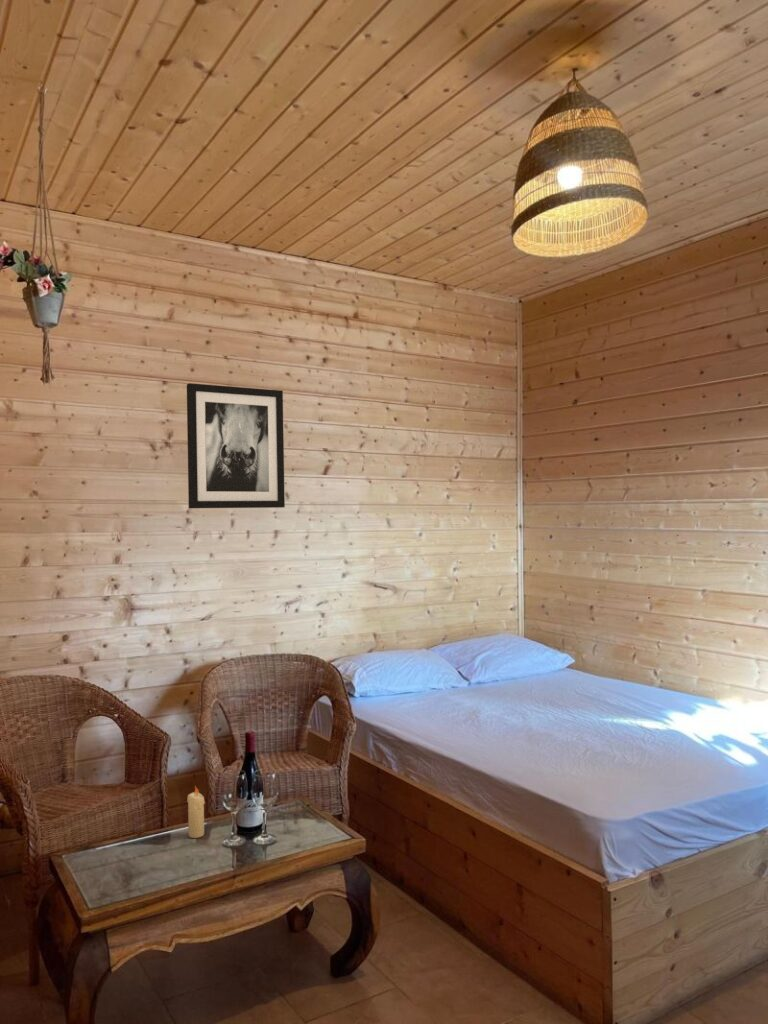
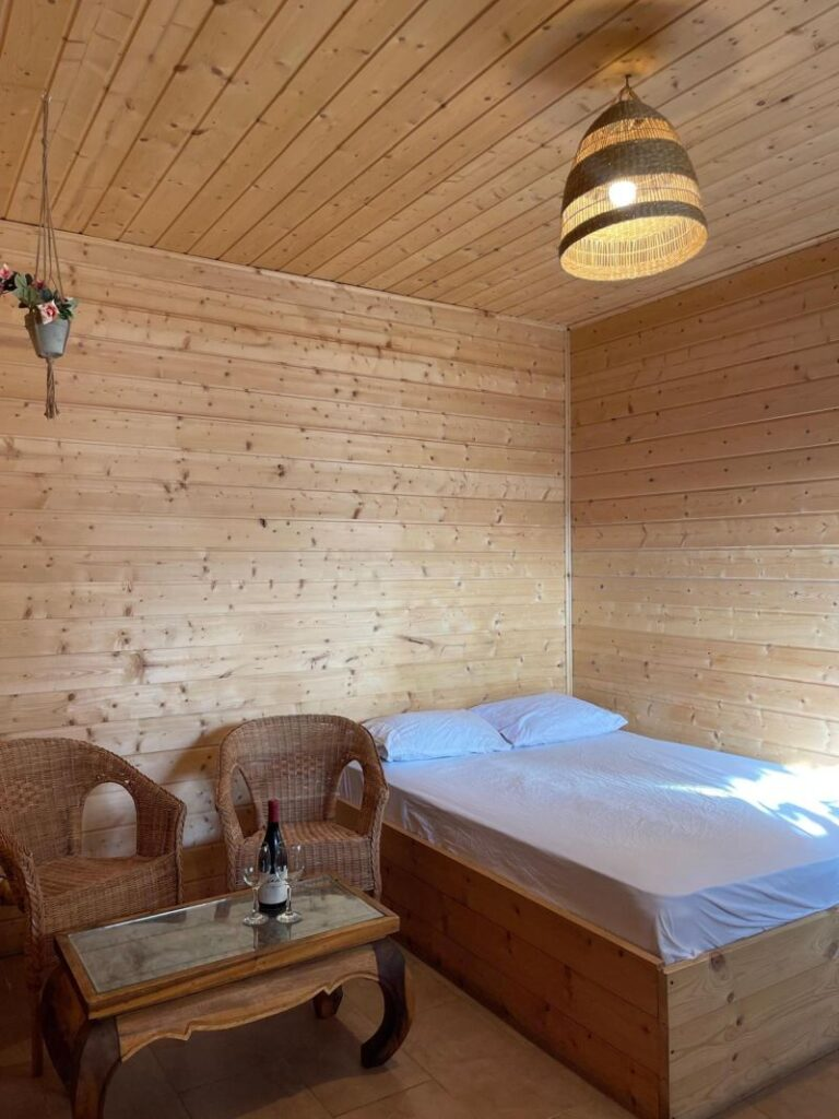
- candle [186,785,206,839]
- wall art [186,382,286,509]
